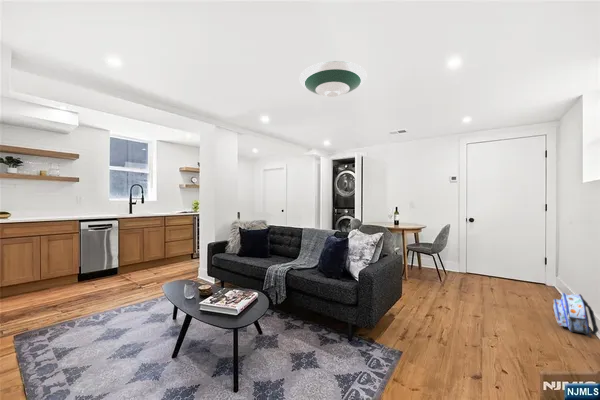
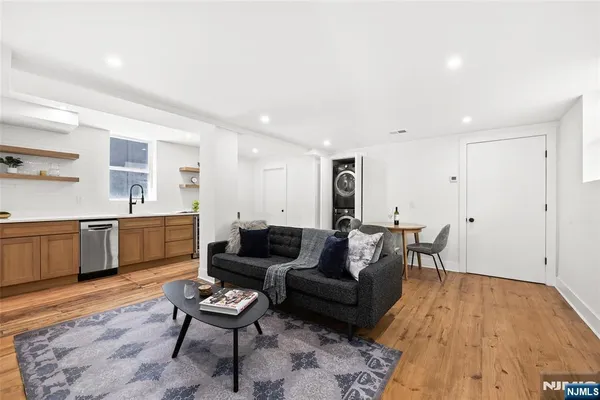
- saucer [299,60,367,98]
- backpack [552,292,599,338]
